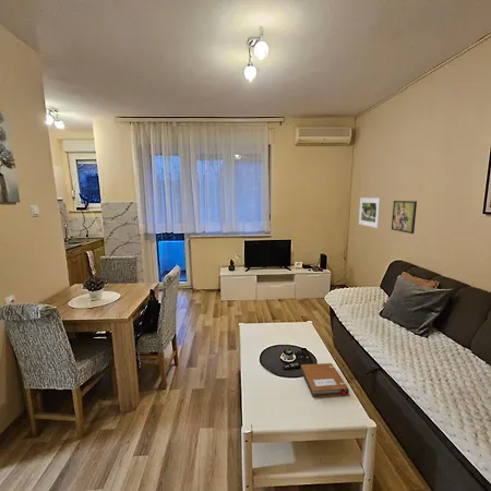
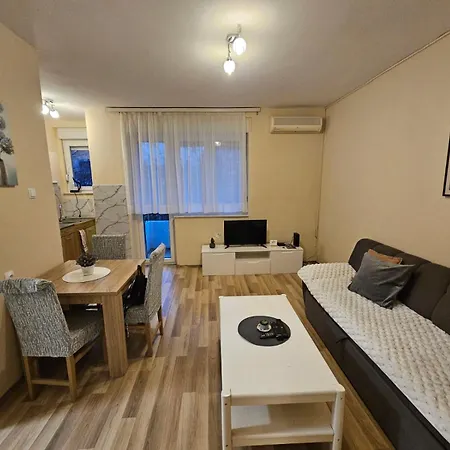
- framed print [391,200,418,235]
- notebook [299,362,350,397]
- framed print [358,196,382,229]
